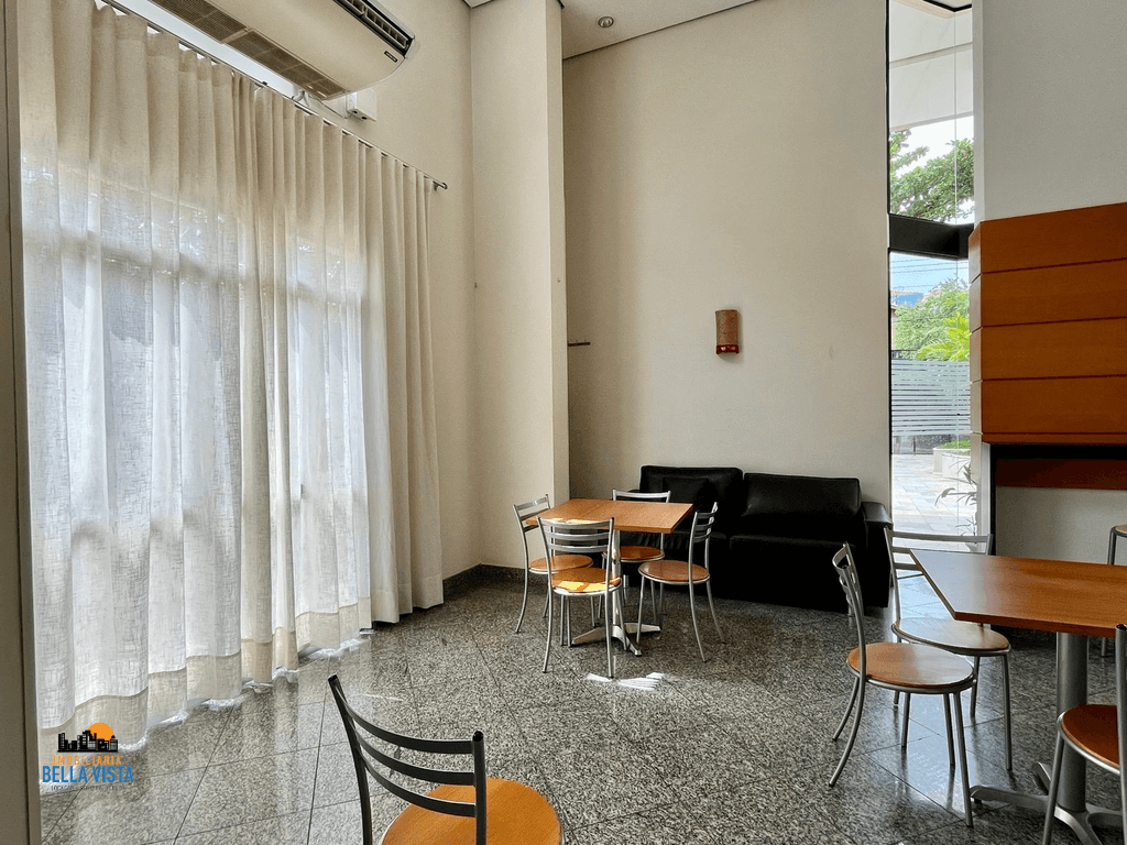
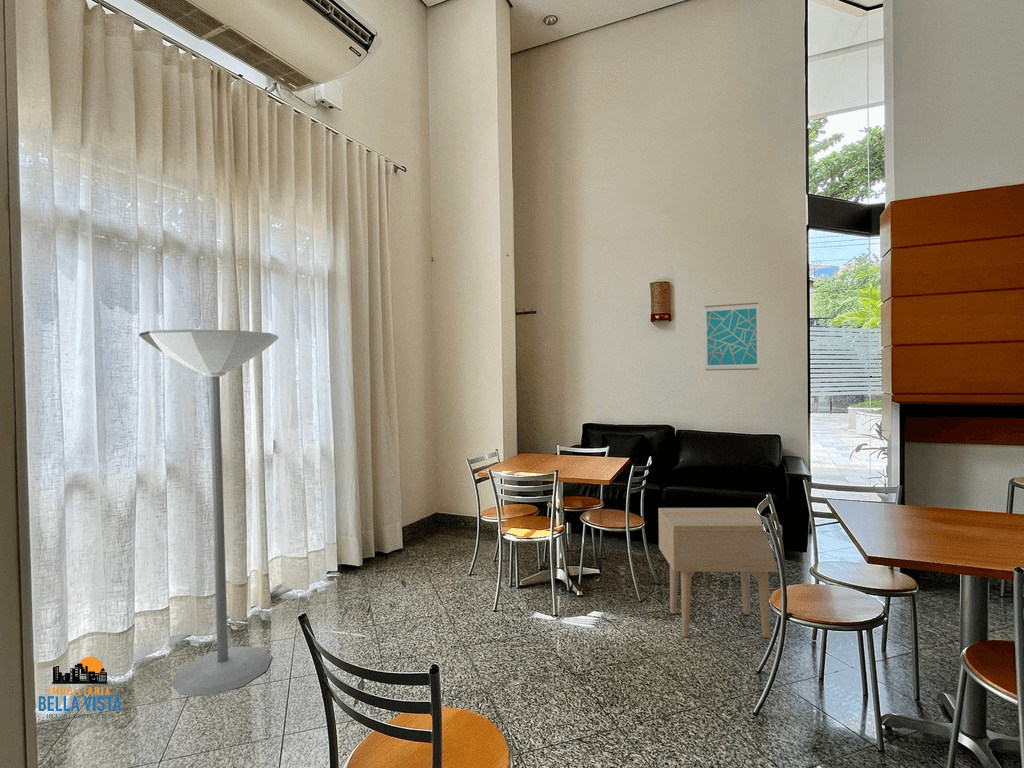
+ wall art [704,301,760,372]
+ side table [657,507,783,639]
+ floor lamp [138,328,279,697]
